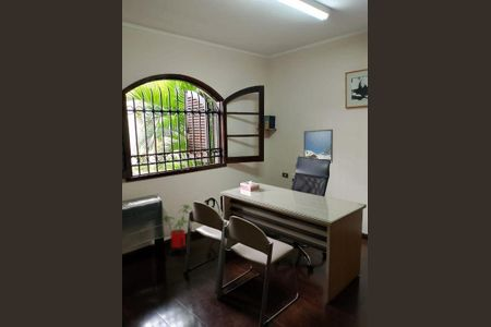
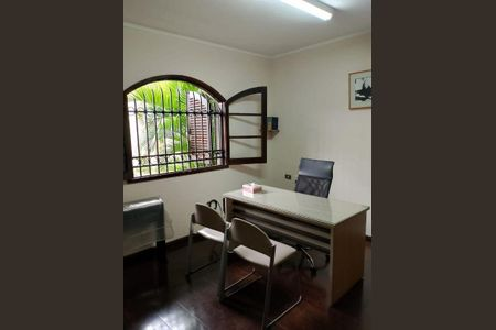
- house plant [161,203,193,255]
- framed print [303,129,334,164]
